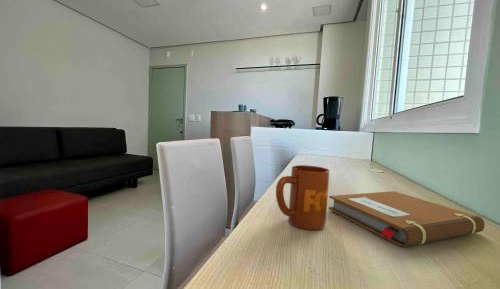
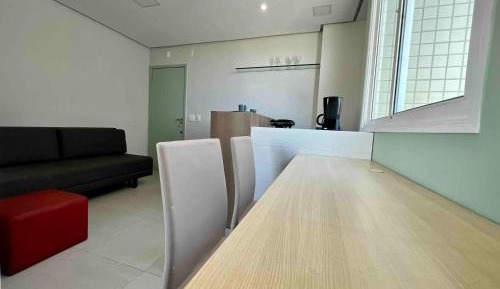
- notebook [327,190,486,248]
- mug [275,164,331,231]
